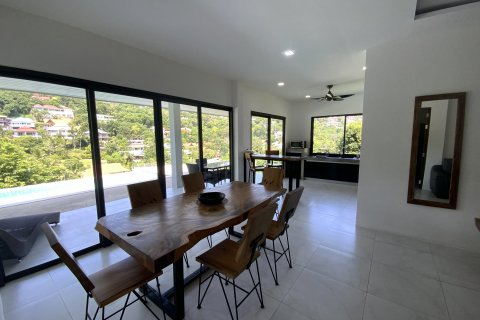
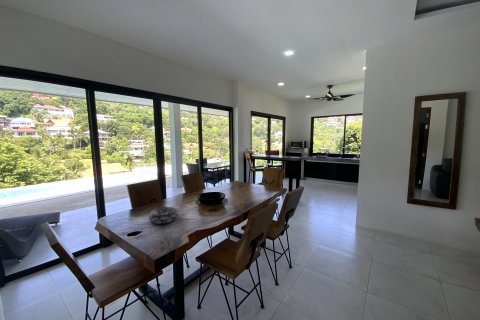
+ decorative bowl [148,206,180,225]
